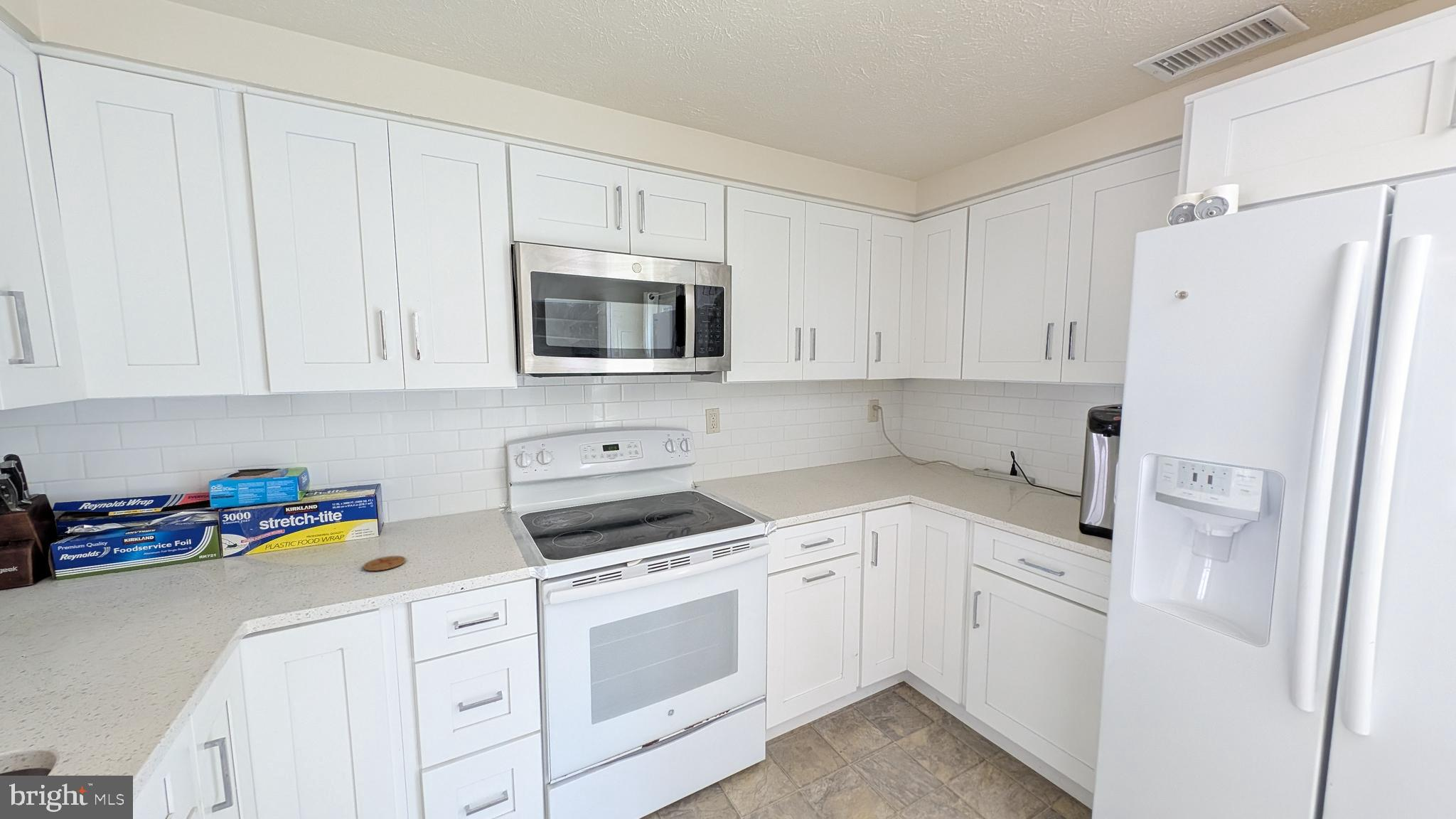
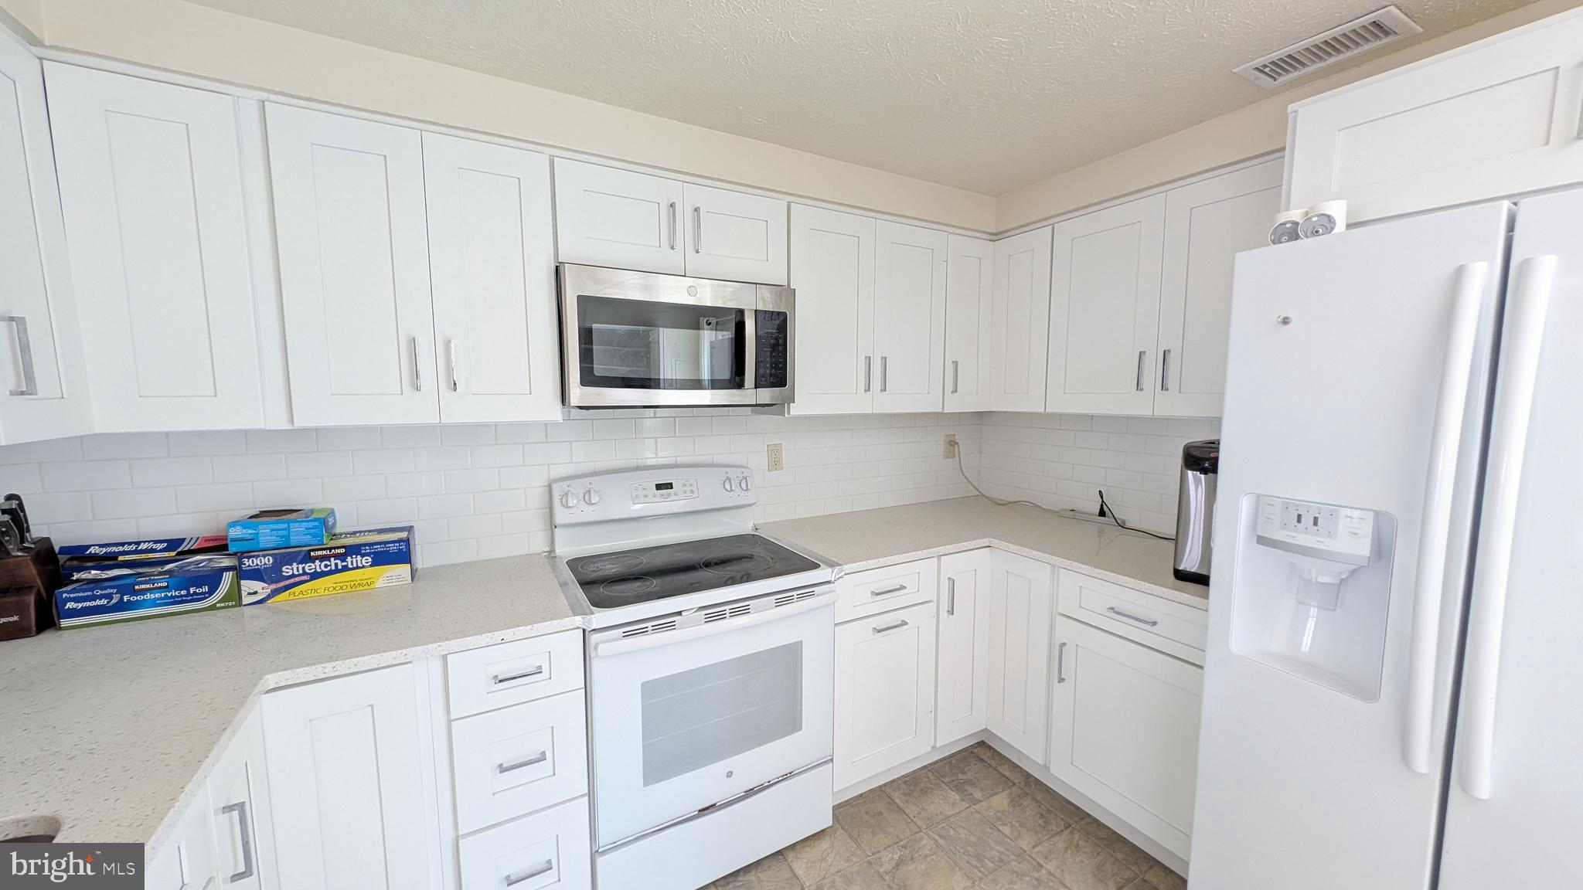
- coaster [363,555,407,572]
